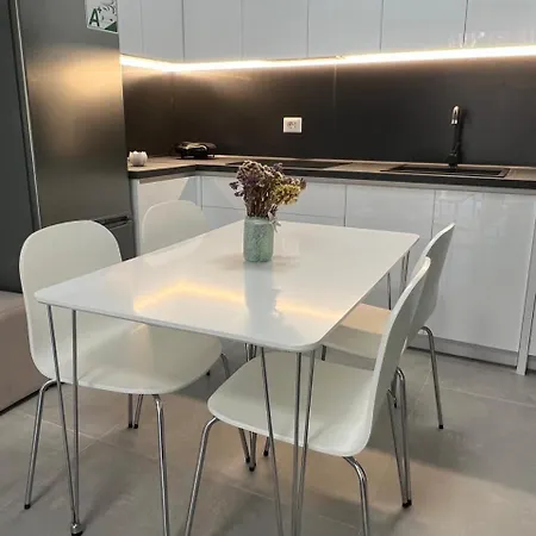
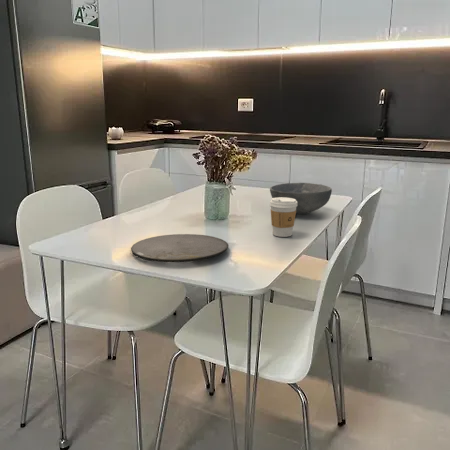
+ coffee cup [269,197,297,238]
+ bowl [269,182,333,215]
+ plate [130,233,229,263]
